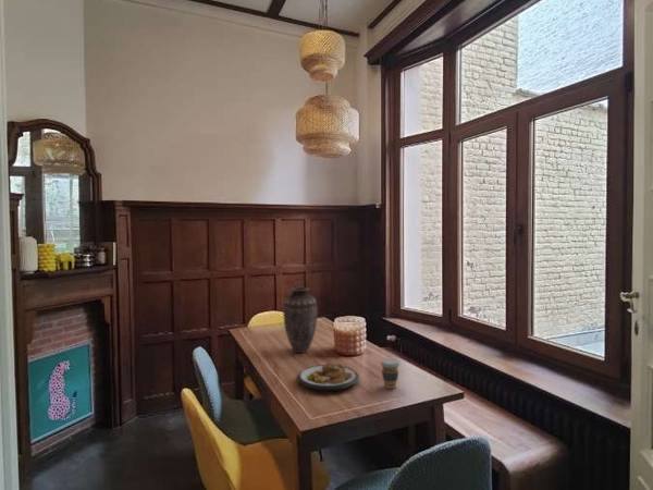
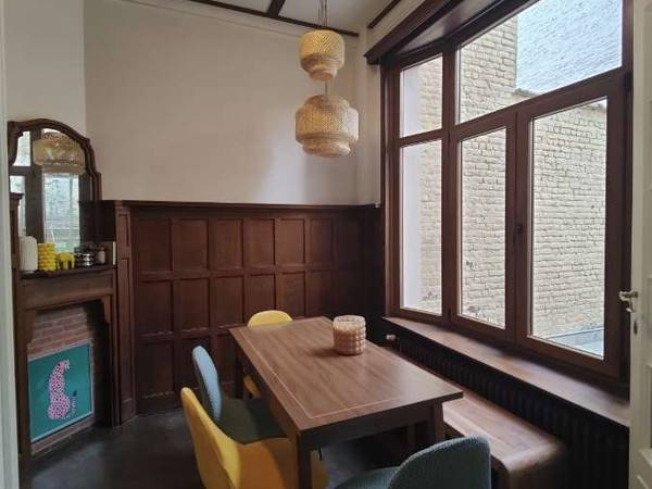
- vase [282,286,319,354]
- plate [296,362,360,392]
- coffee cup [380,358,401,390]
